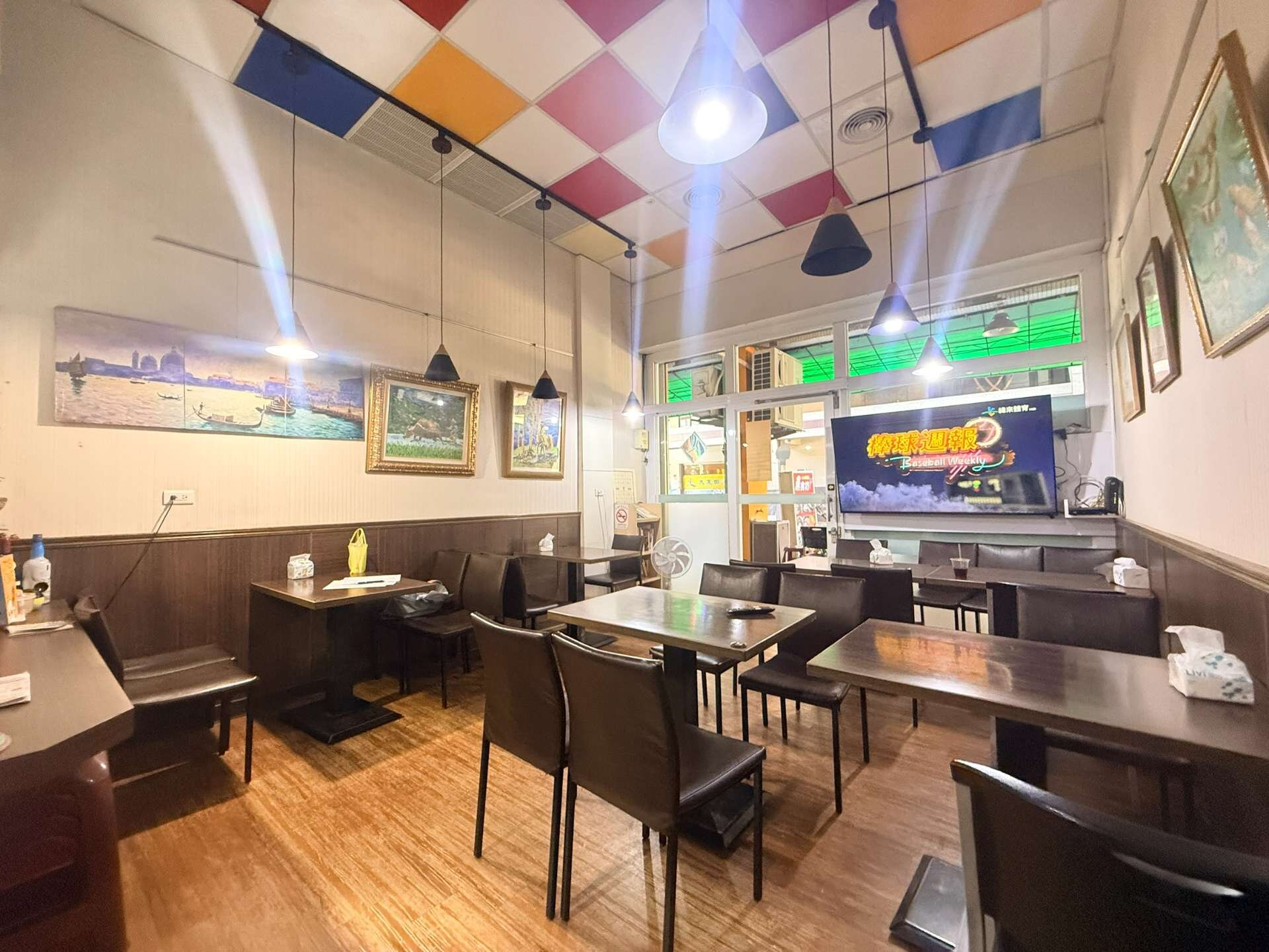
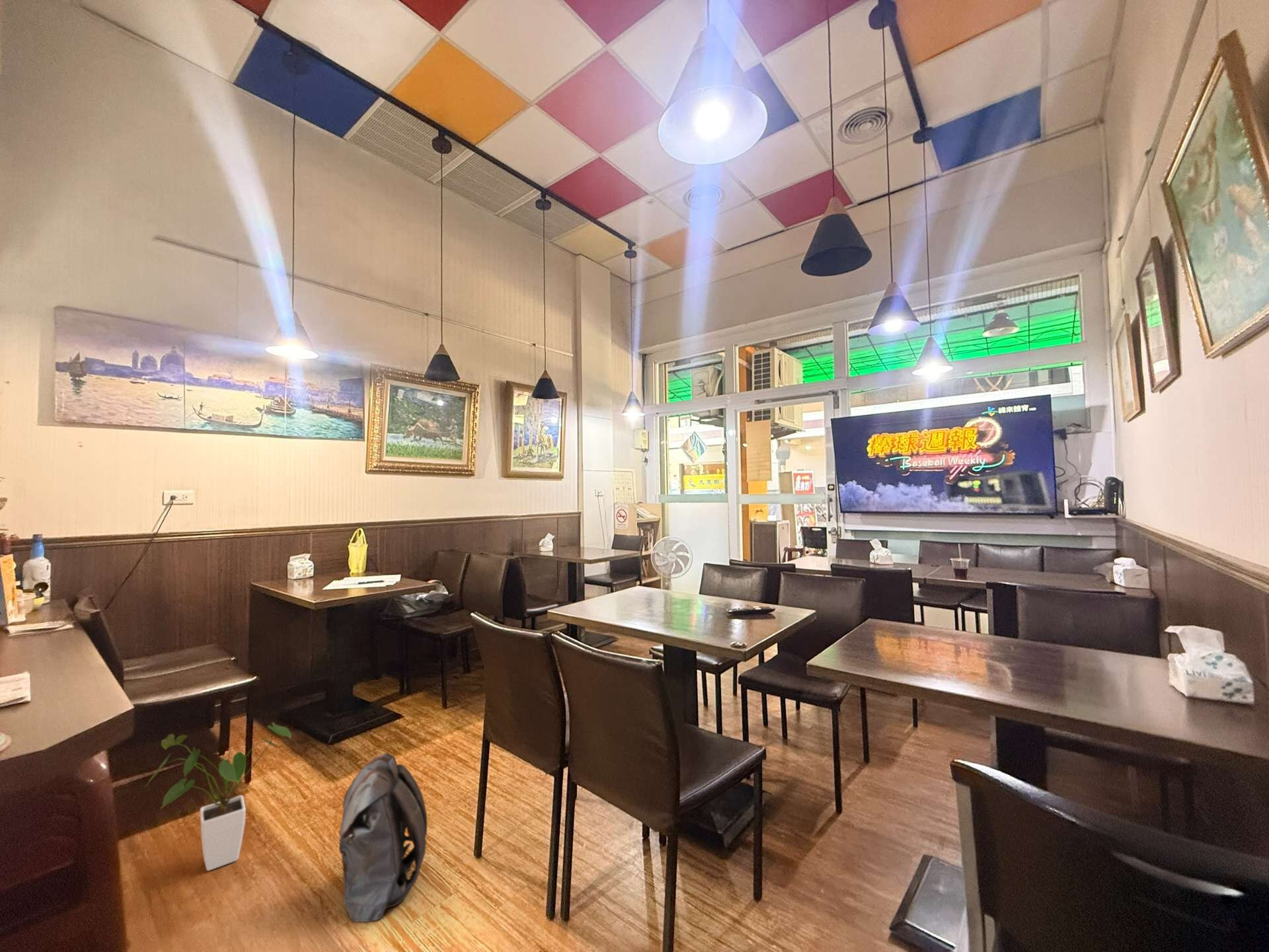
+ backpack [338,752,428,923]
+ house plant [145,721,292,871]
